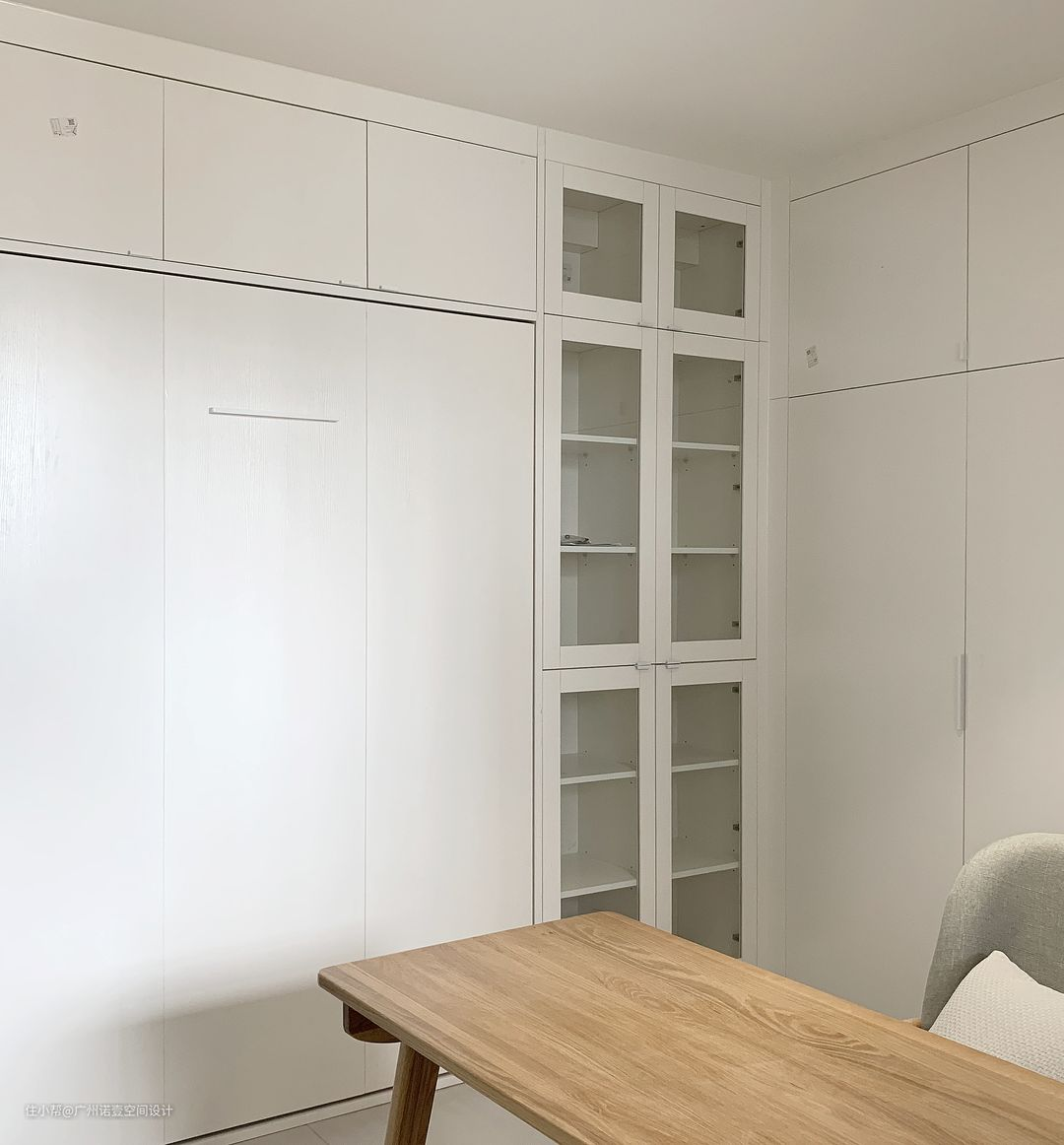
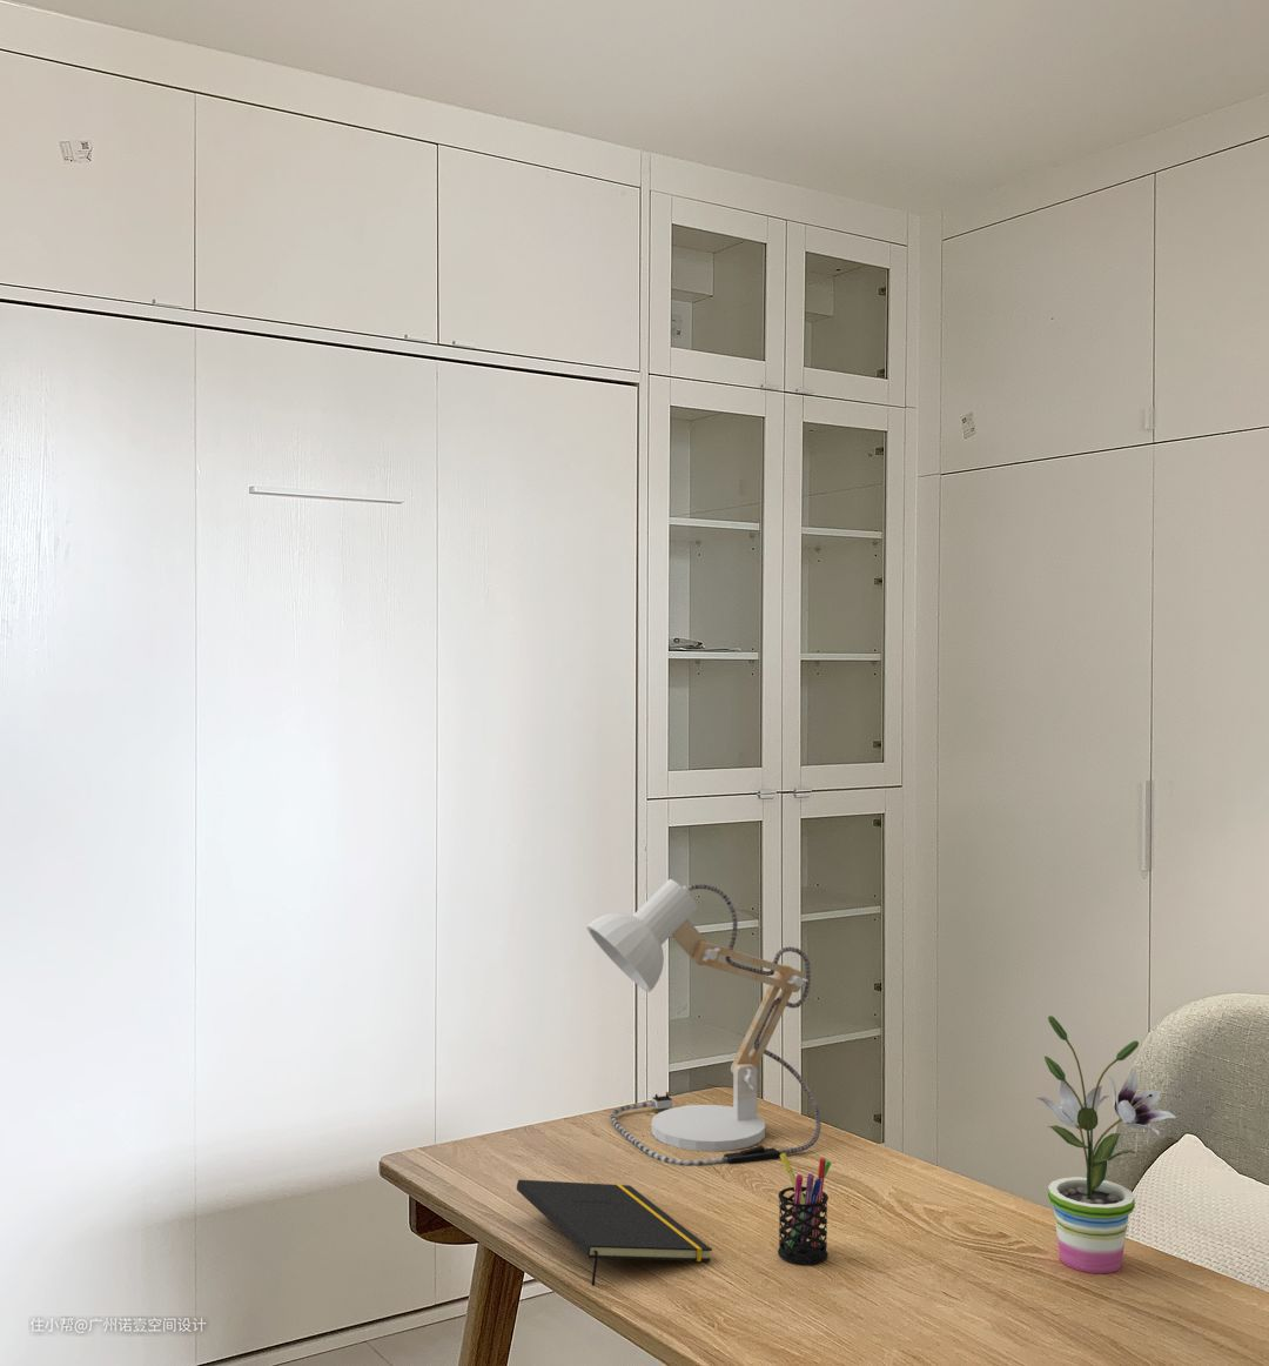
+ potted plant [1036,1014,1177,1274]
+ desk lamp [586,878,823,1166]
+ notepad [515,1179,713,1287]
+ pen holder [776,1154,832,1266]
